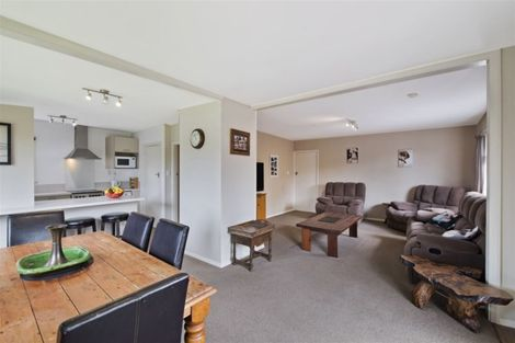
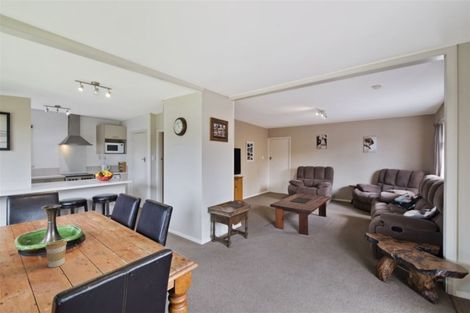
+ coffee cup [44,239,68,268]
